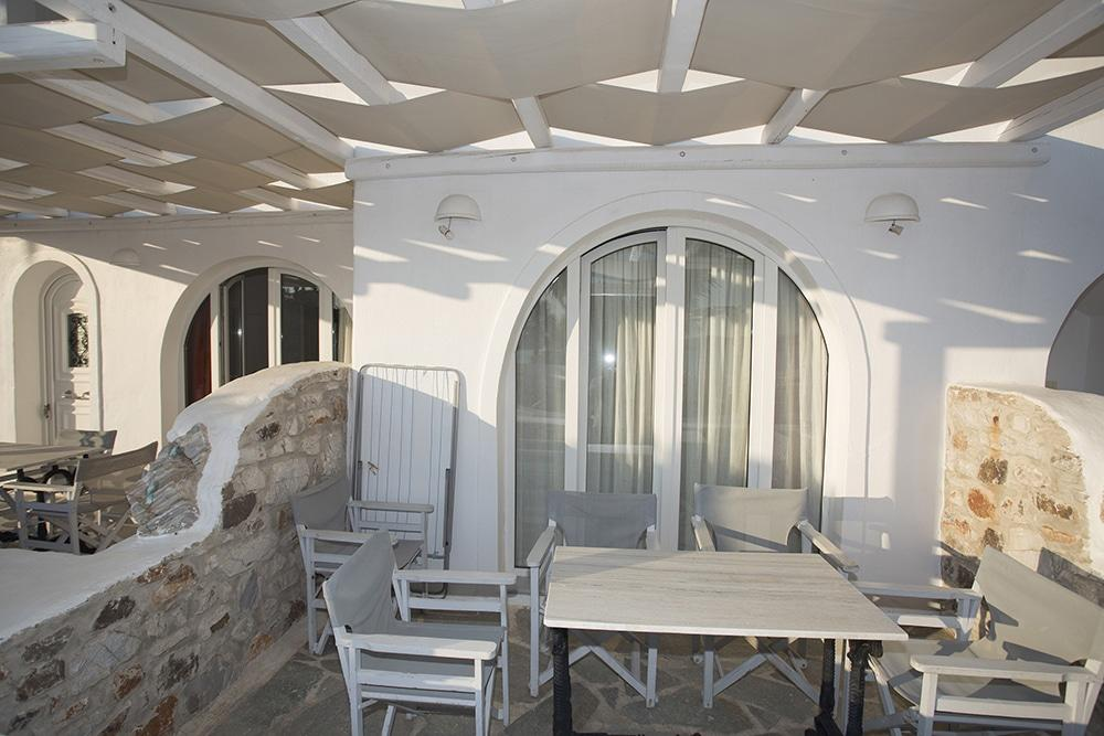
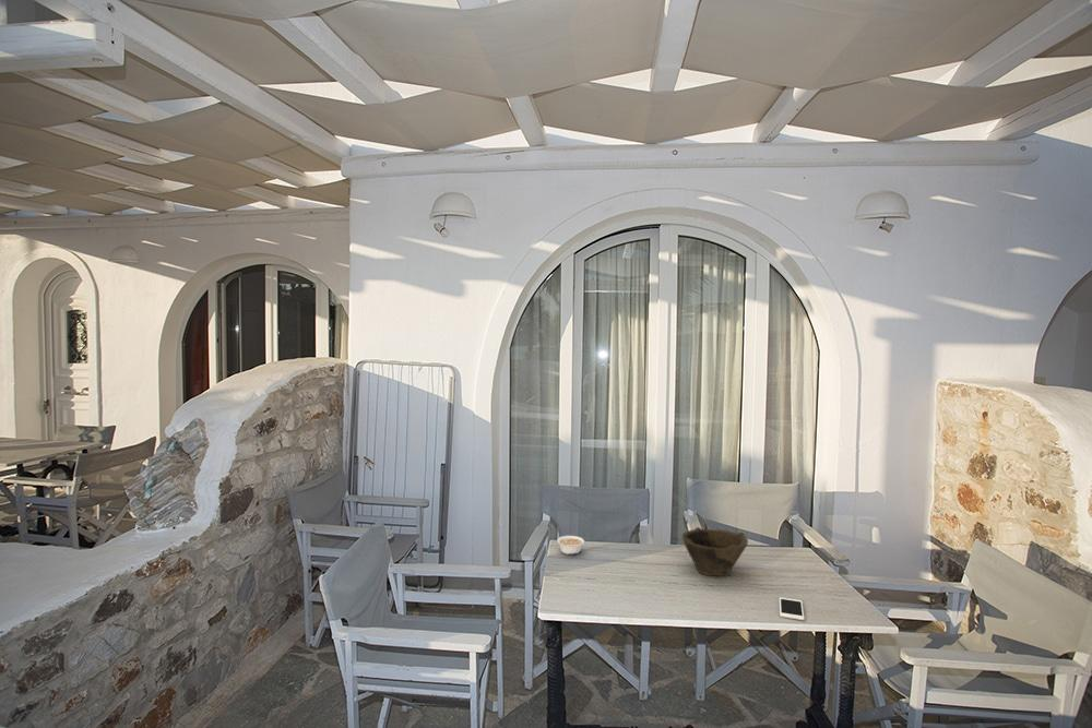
+ cell phone [779,596,805,621]
+ bowl [680,526,749,577]
+ legume [556,535,585,556]
